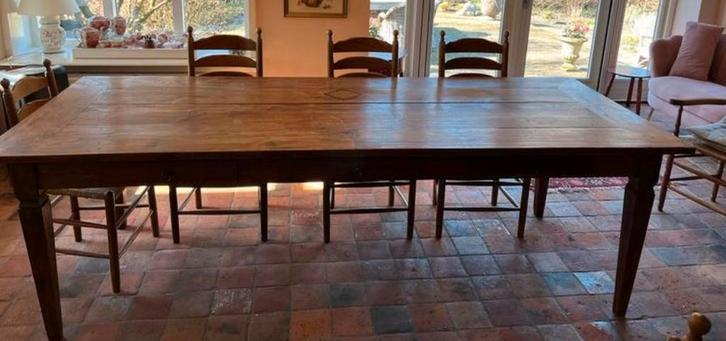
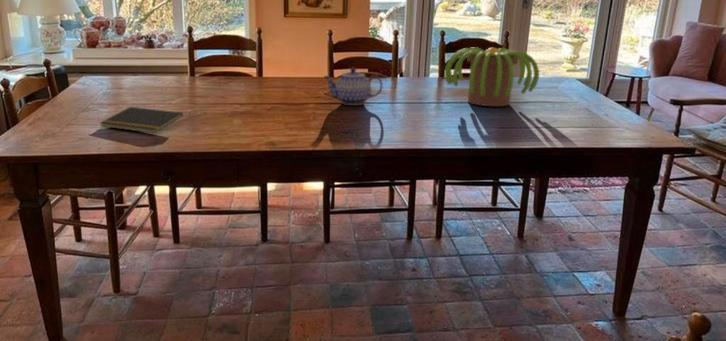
+ notepad [99,106,184,134]
+ teapot [323,67,384,106]
+ plant [444,46,540,107]
